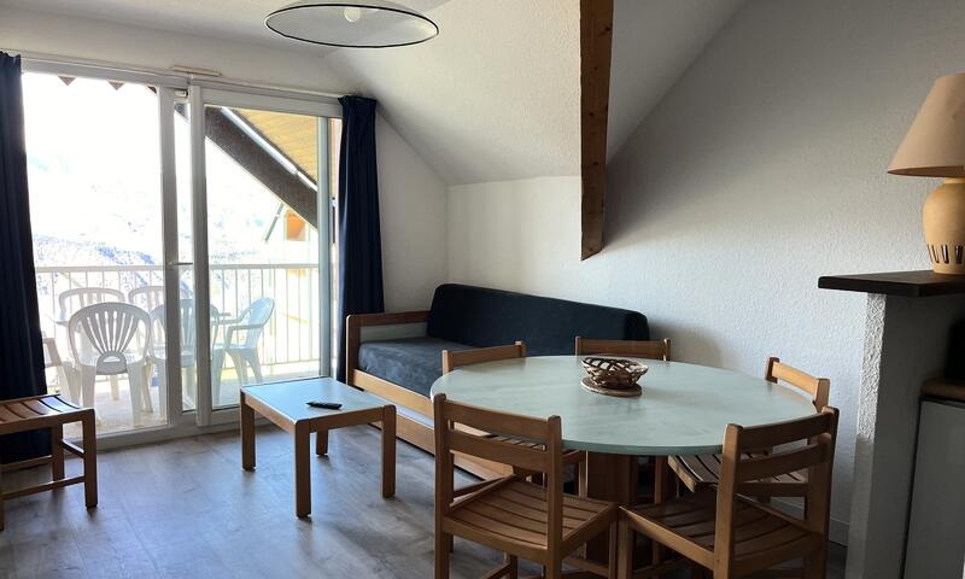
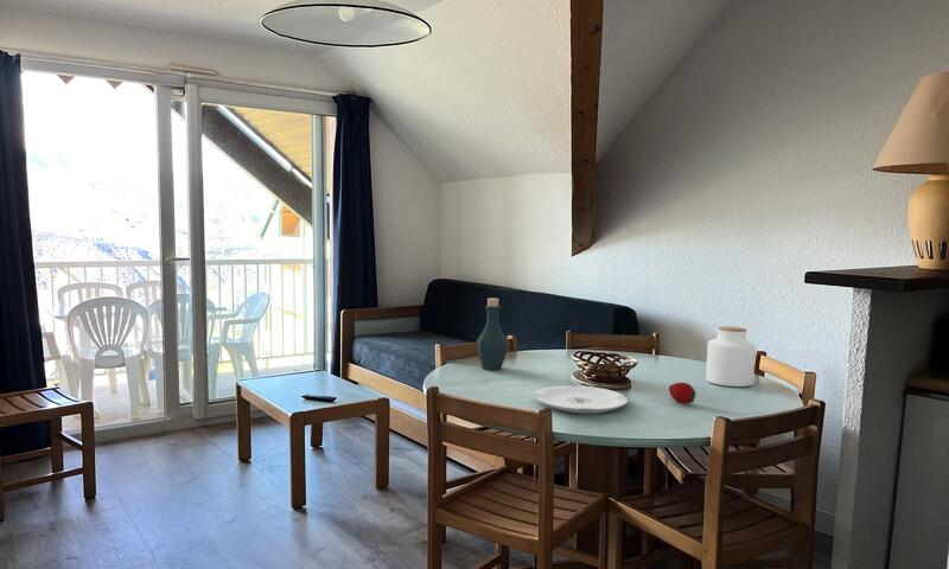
+ fruit [668,382,698,404]
+ jar [705,325,757,388]
+ bottle [476,298,509,371]
+ plate [534,385,629,415]
